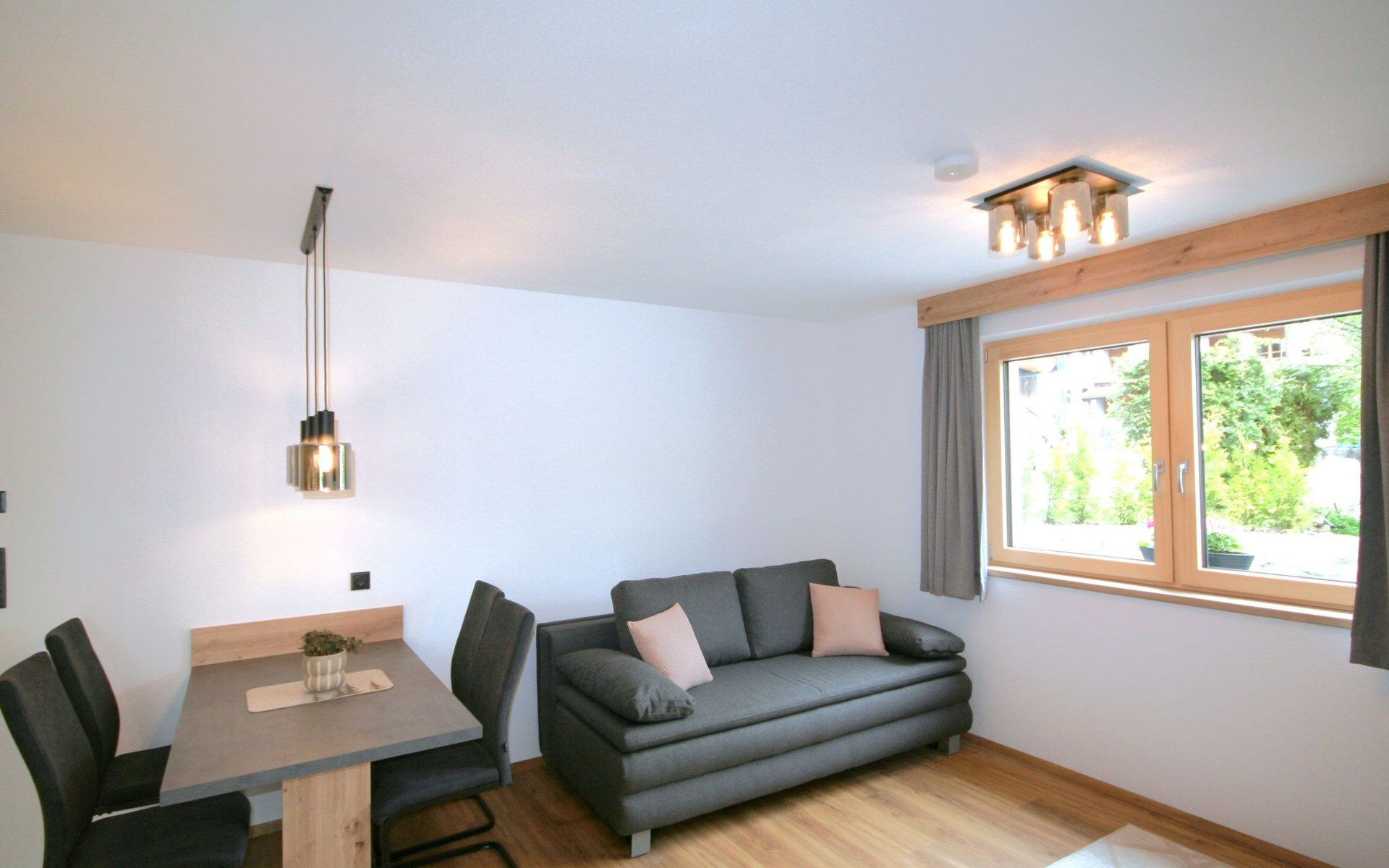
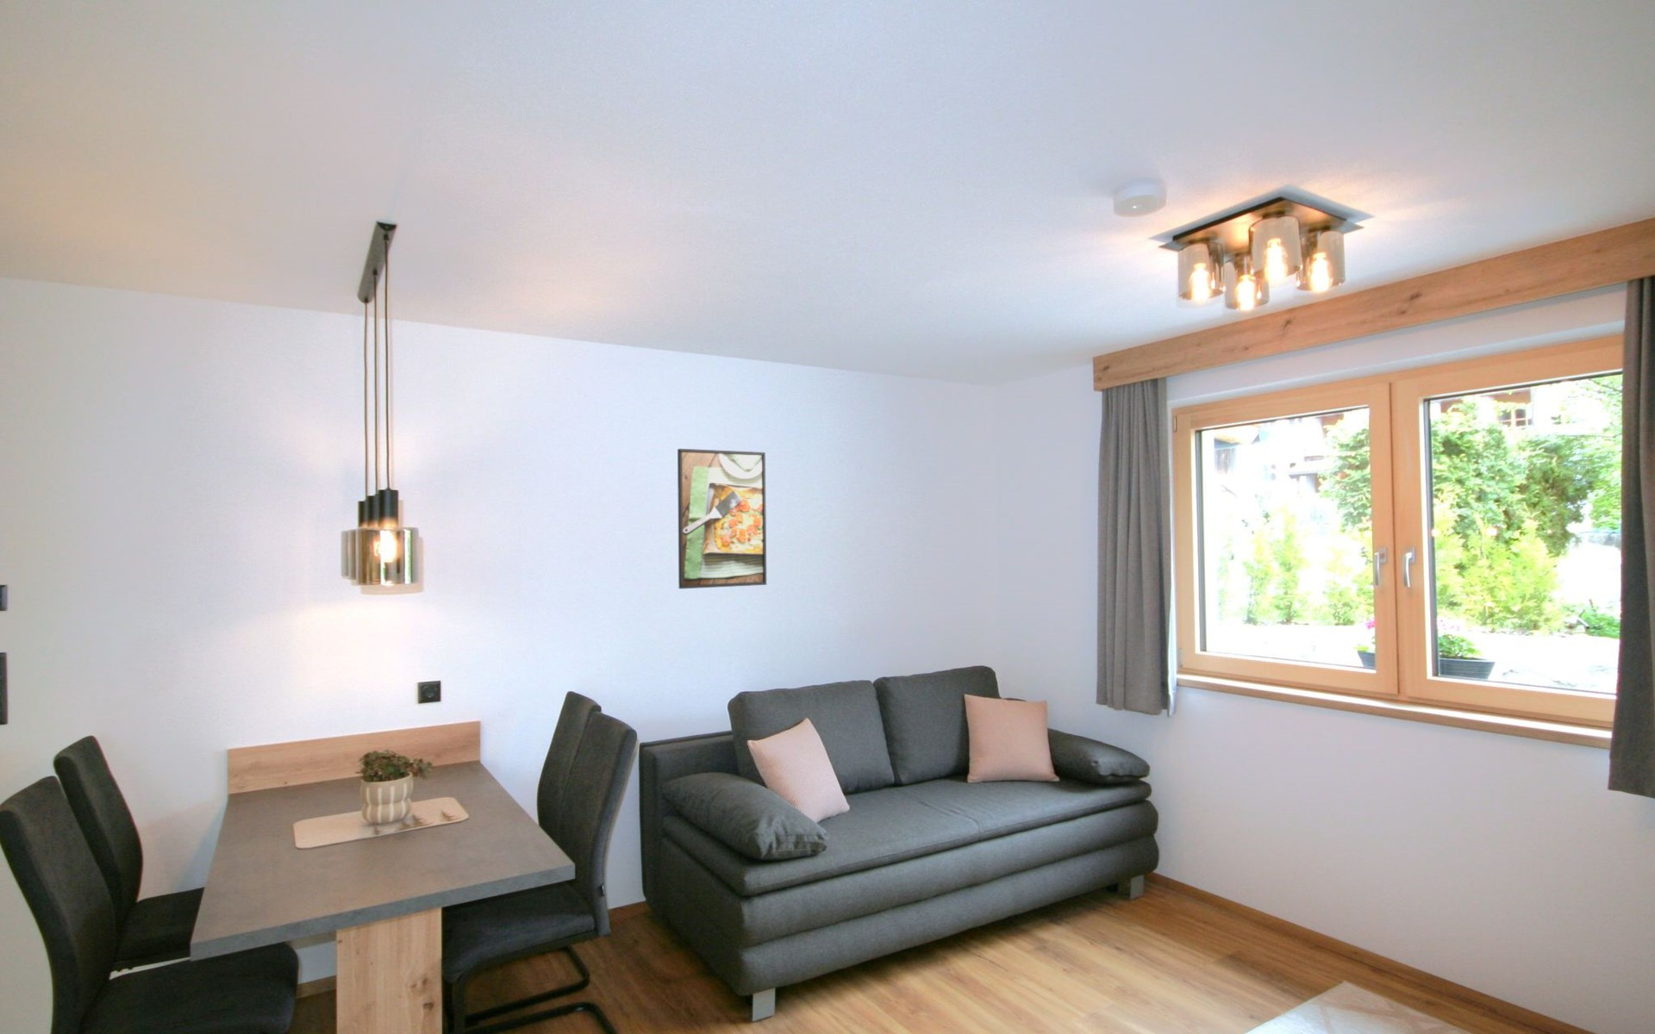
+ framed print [677,448,767,590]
